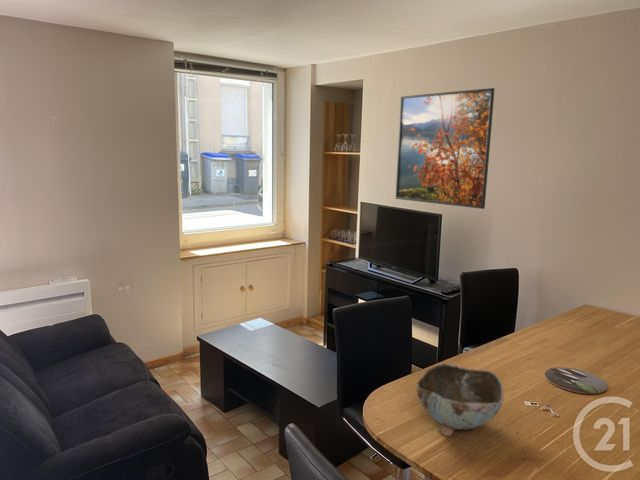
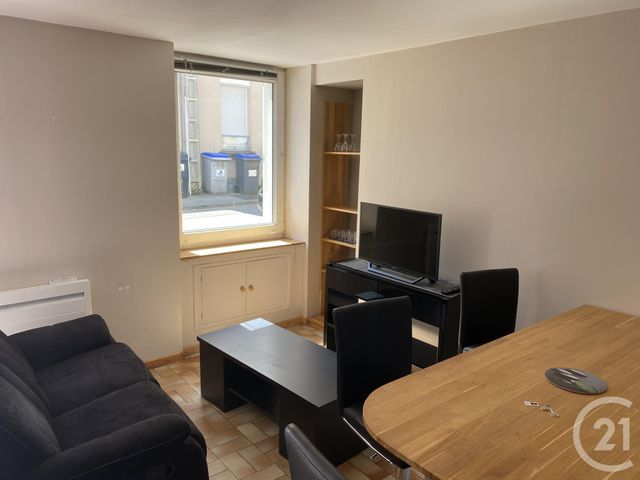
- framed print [395,87,496,210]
- bowl [415,363,505,437]
